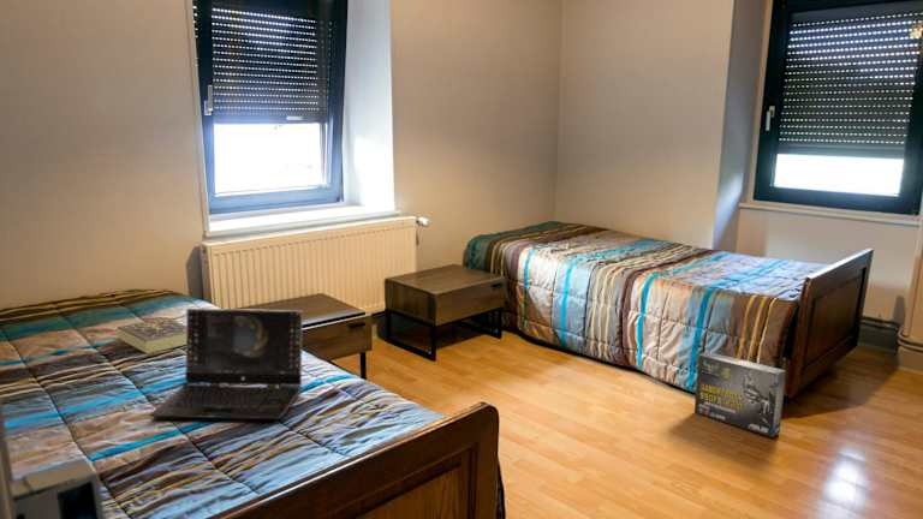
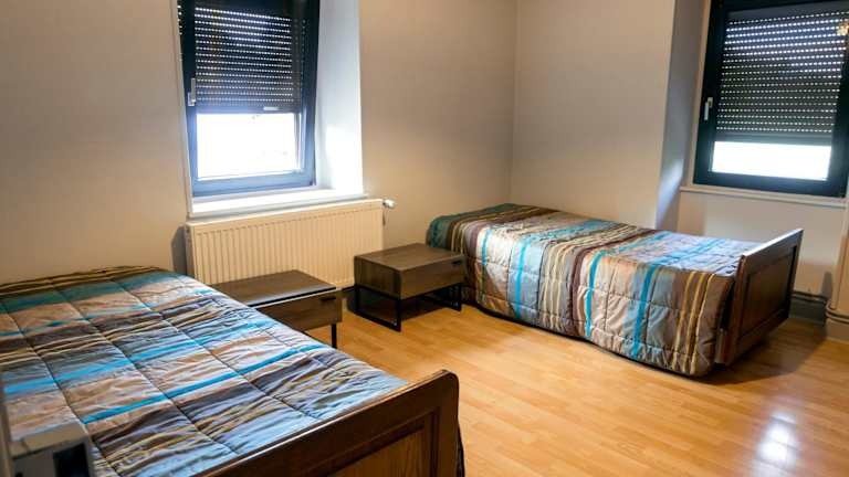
- box [693,351,787,439]
- book [115,317,186,354]
- laptop computer [148,308,304,420]
